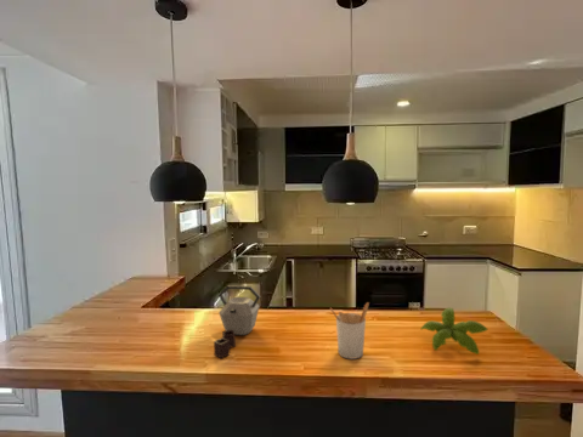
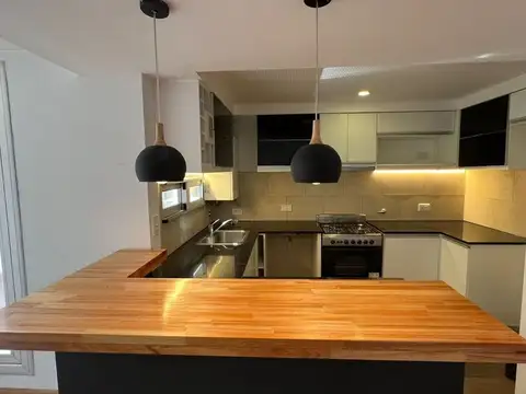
- utensil holder [329,301,370,361]
- plant [419,306,488,356]
- kettle [213,284,261,359]
